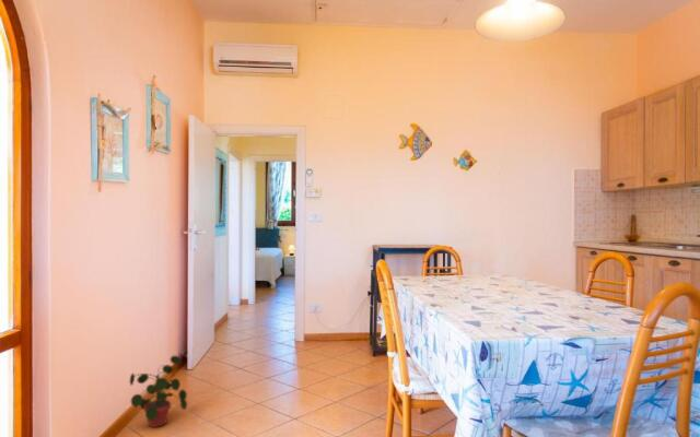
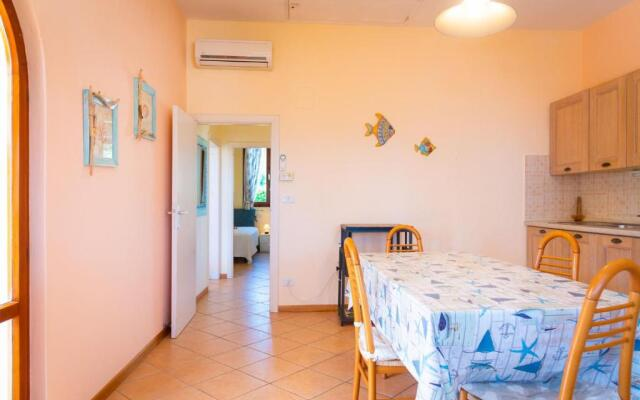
- potted plant [129,355,188,428]
